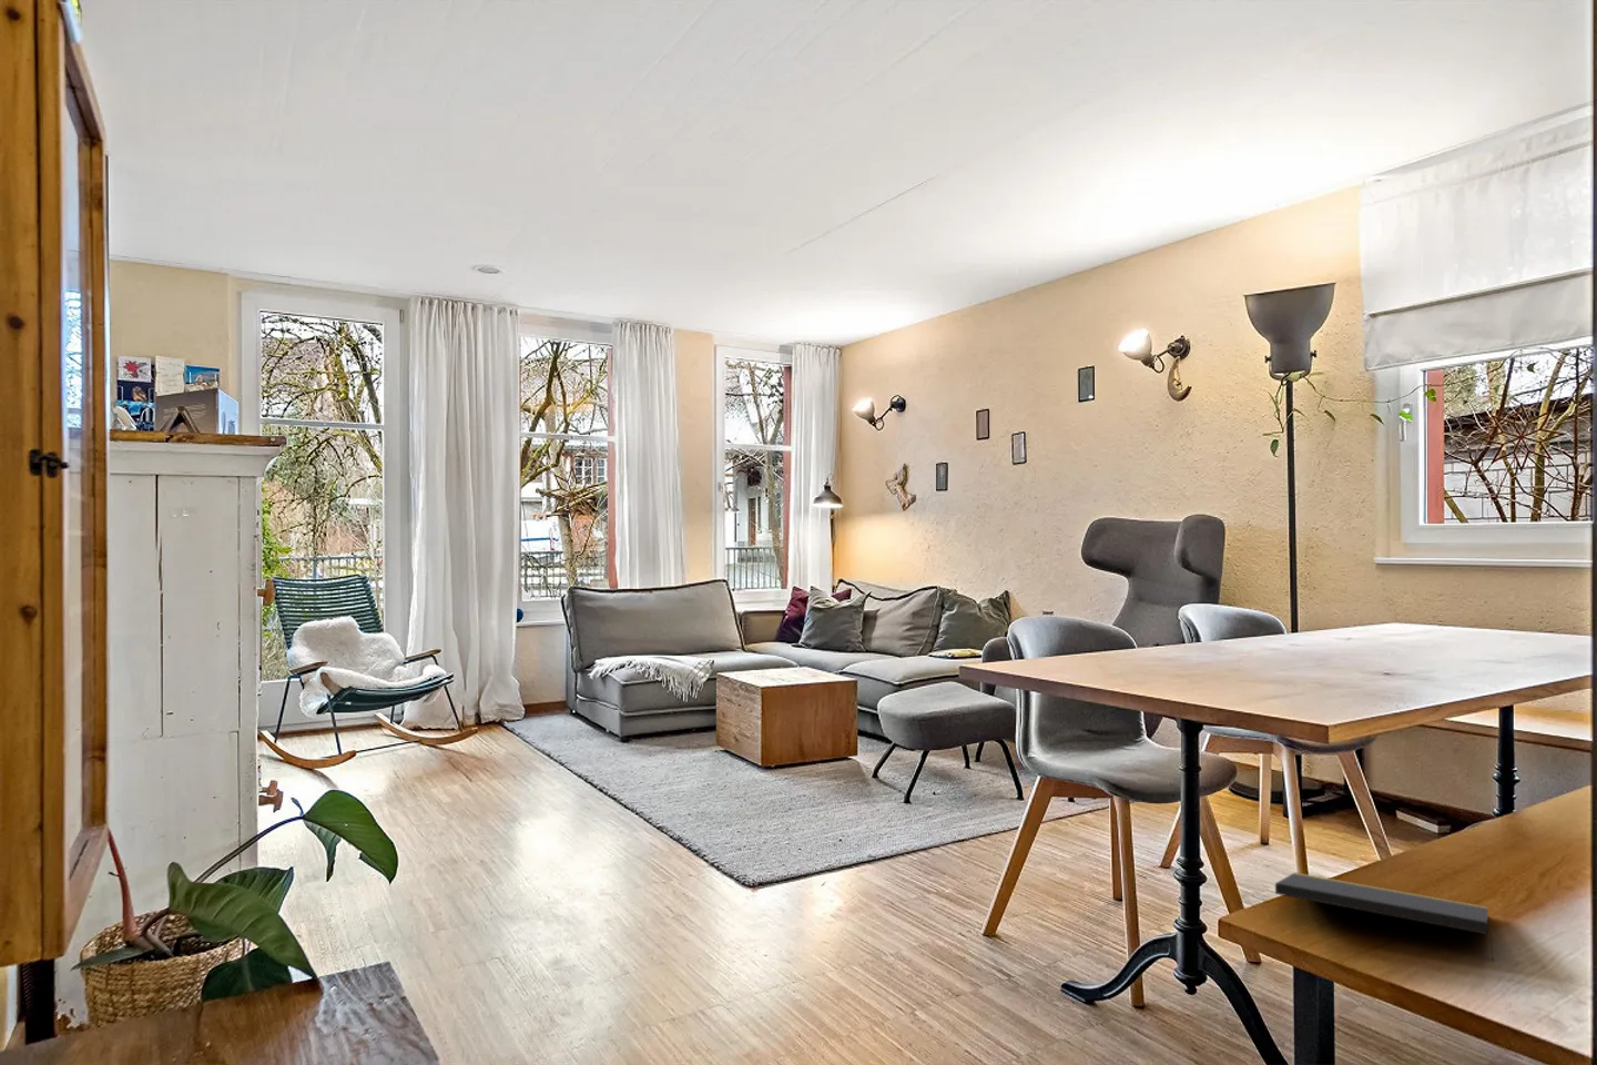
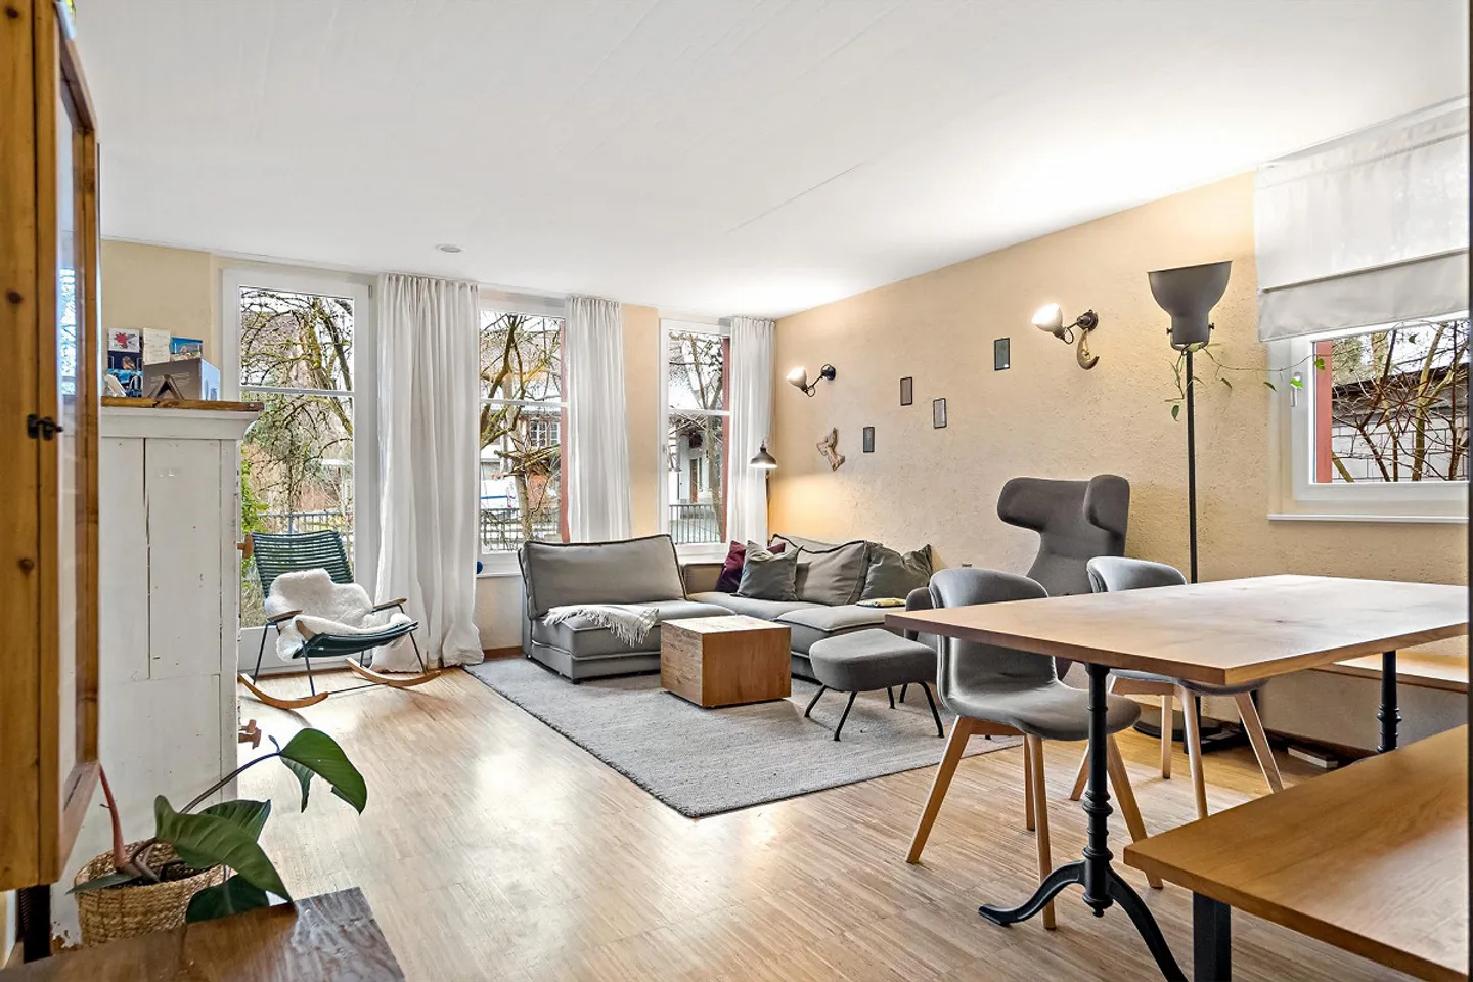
- notepad [1274,871,1495,960]
